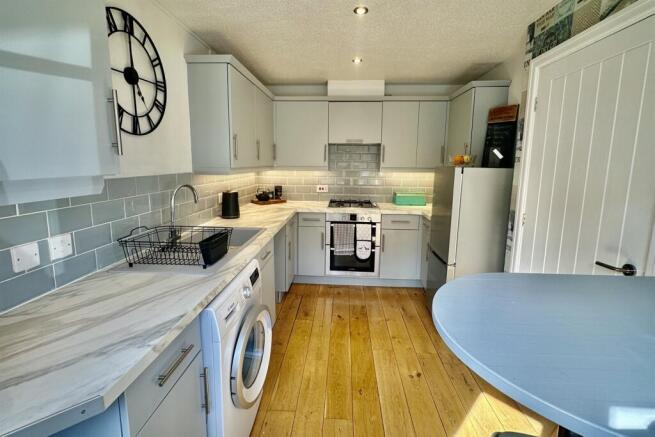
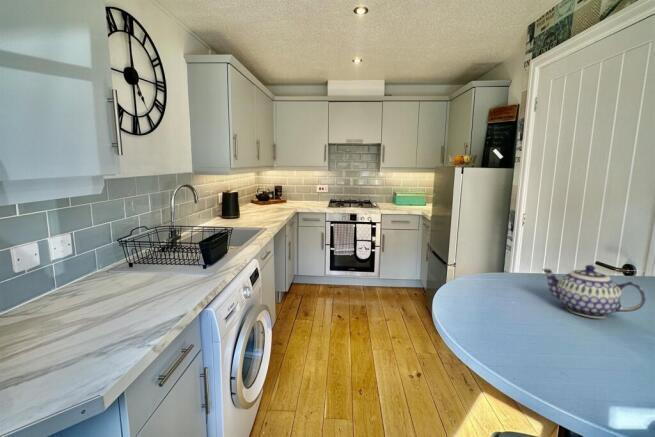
+ teapot [541,264,647,319]
